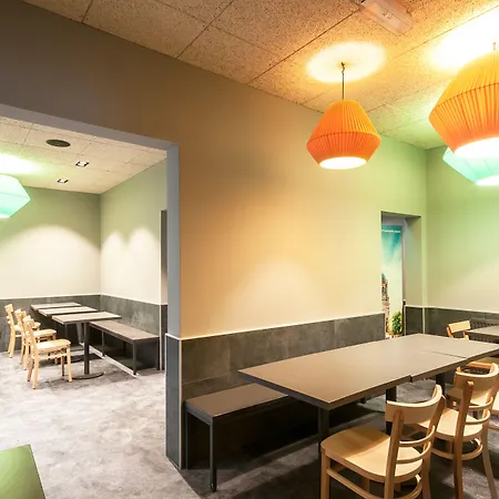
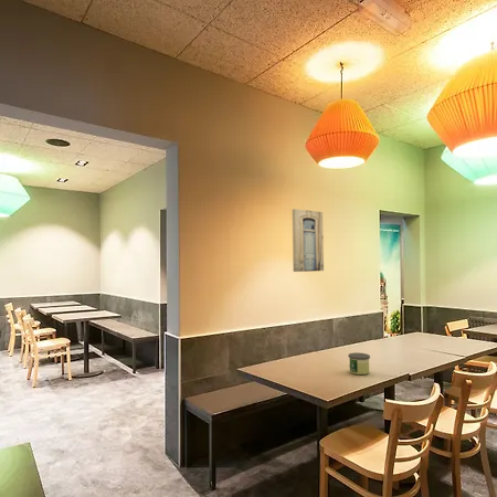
+ wall art [292,208,325,273]
+ candle [347,351,371,376]
